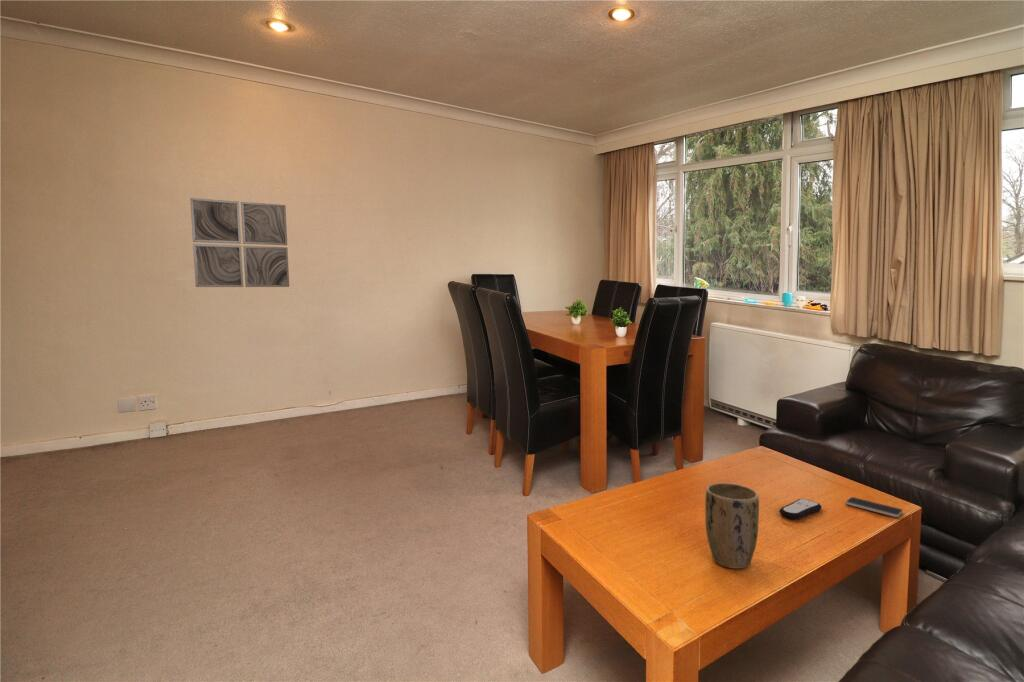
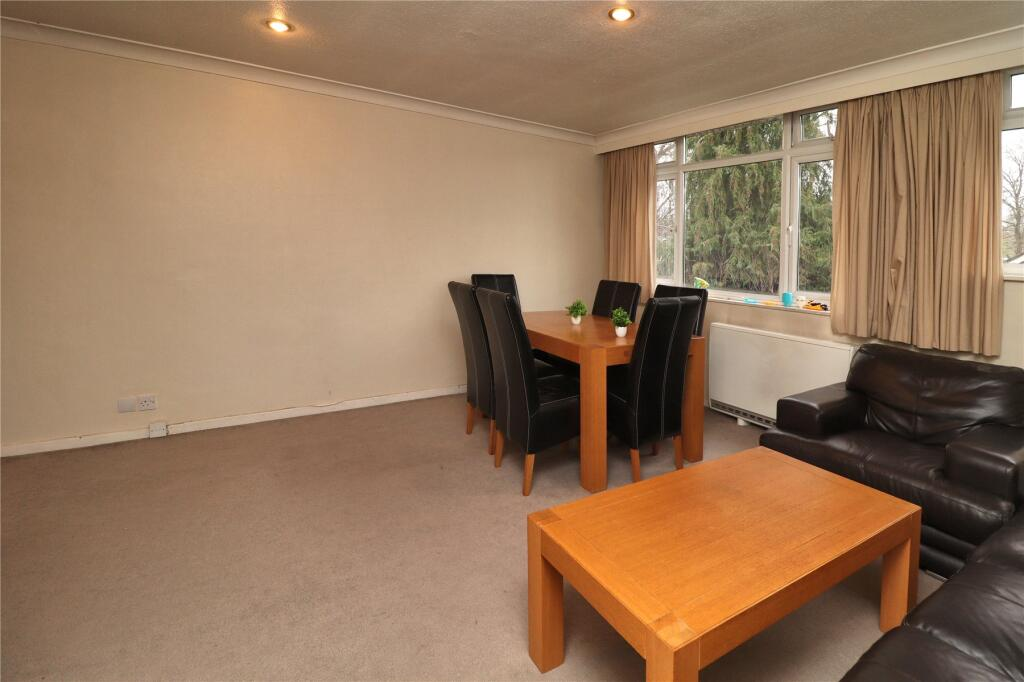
- wall art [189,197,290,288]
- remote control [778,498,822,520]
- plant pot [704,482,760,570]
- smartphone [844,496,904,518]
